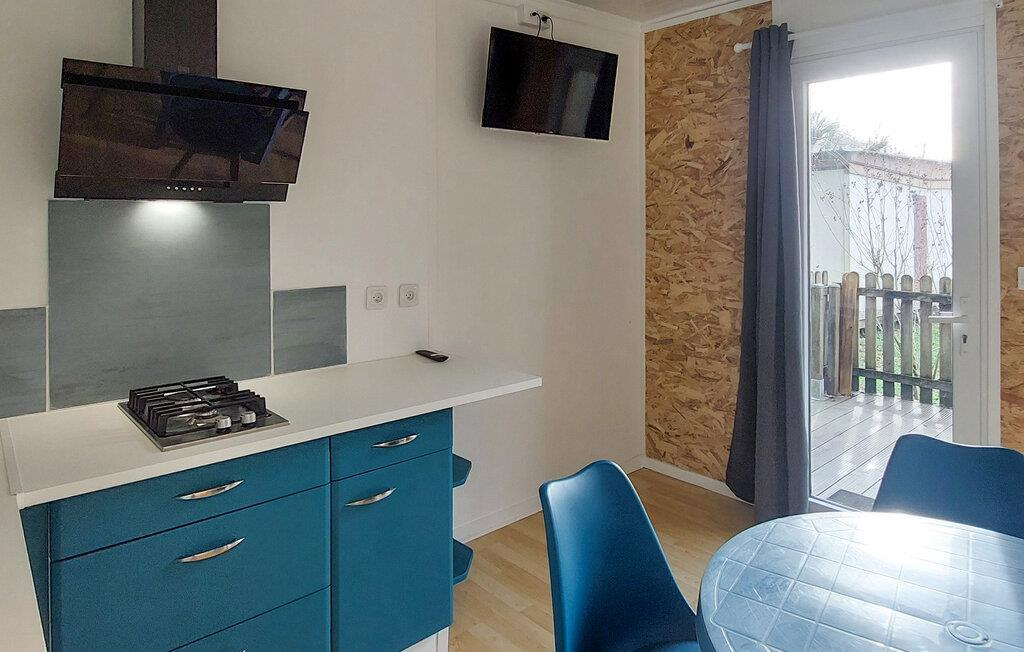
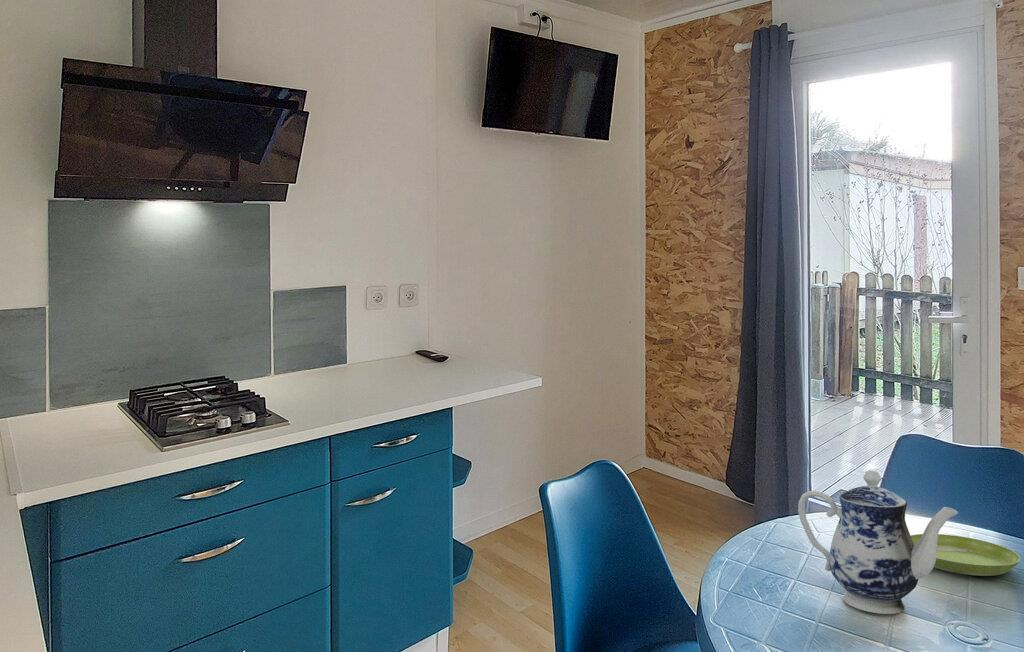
+ saucer [910,533,1021,577]
+ teapot [797,469,959,615]
